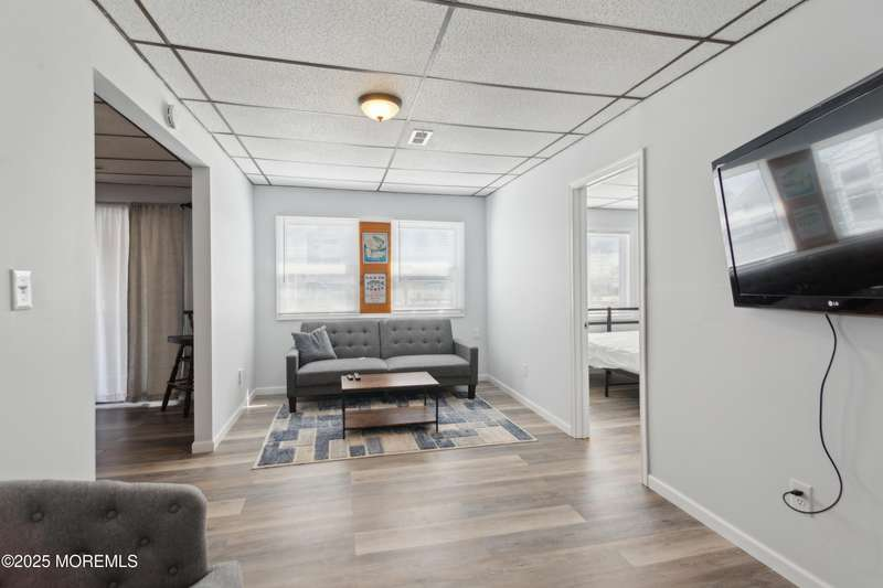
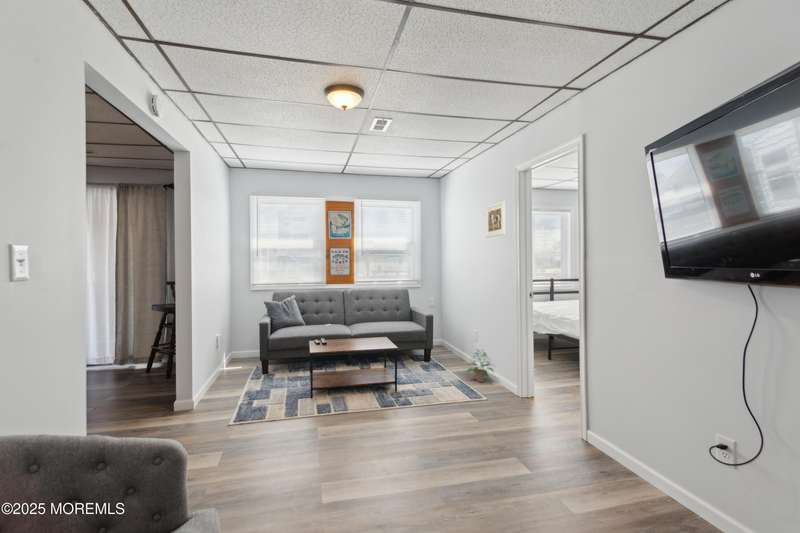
+ potted plant [465,348,495,383]
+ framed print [484,200,507,239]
